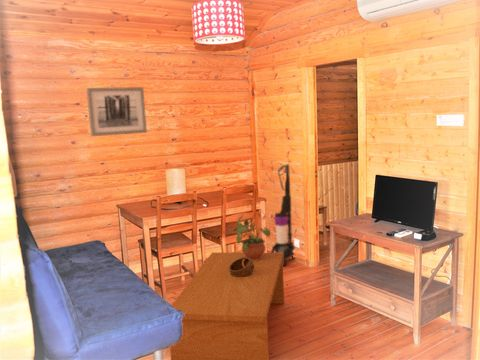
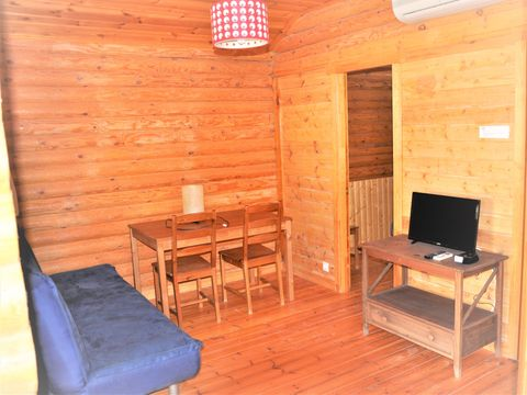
- coffee table [169,251,285,360]
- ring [229,257,254,277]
- vacuum cleaner [270,163,296,267]
- wall art [86,86,148,137]
- potted plant [231,214,272,260]
